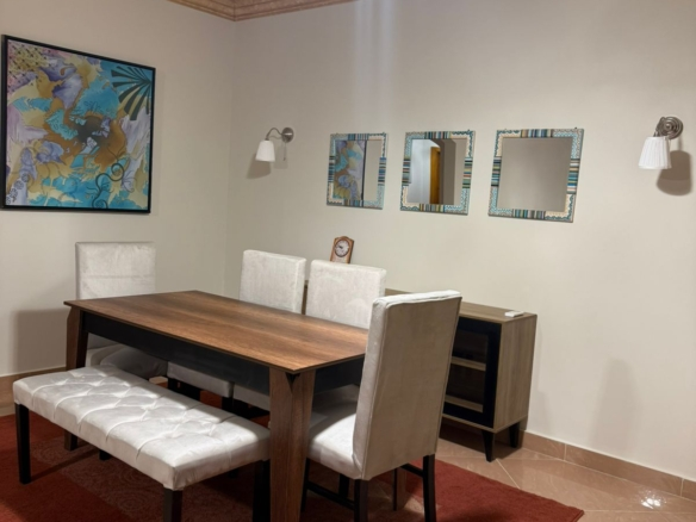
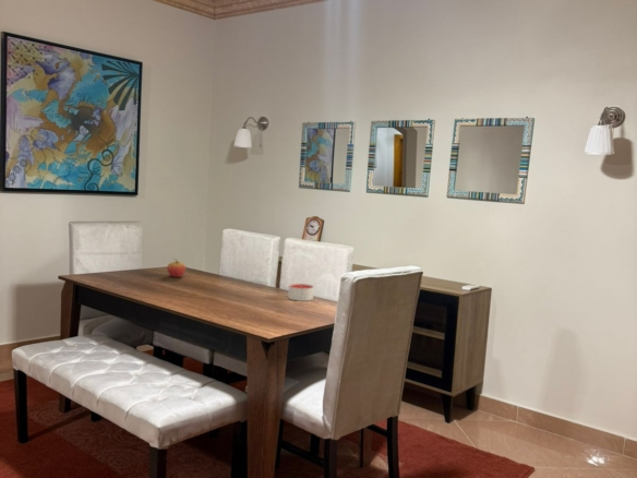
+ candle [287,283,315,302]
+ fruit [166,256,187,278]
